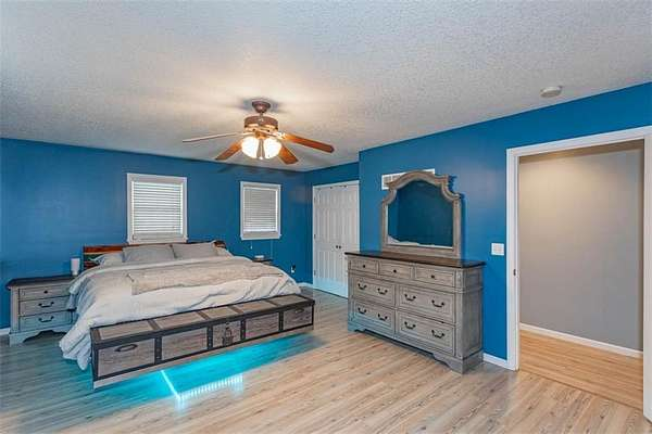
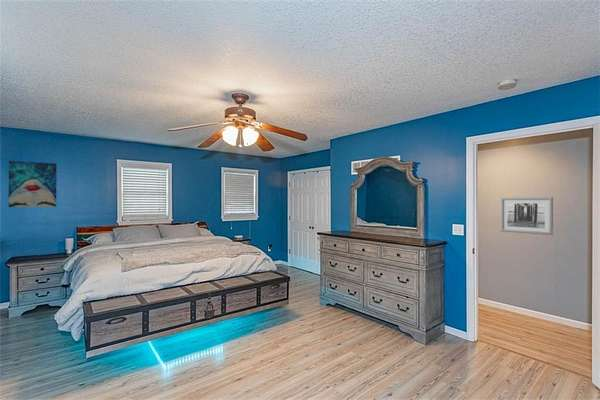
+ wall art [8,160,58,208]
+ wall art [499,196,554,236]
